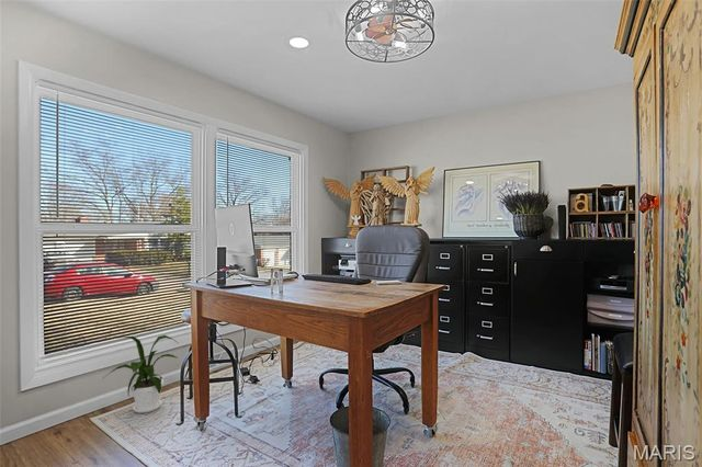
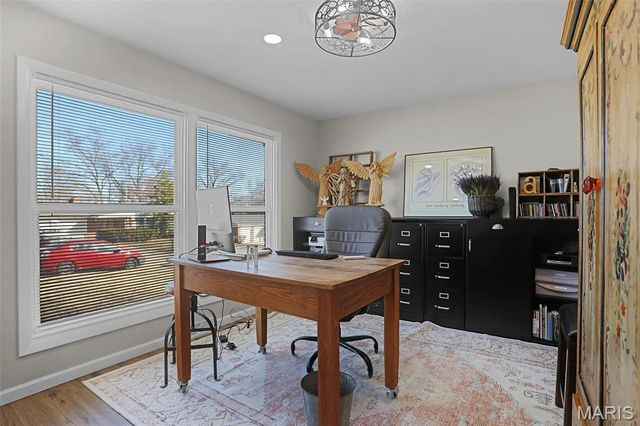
- house plant [102,334,180,414]
